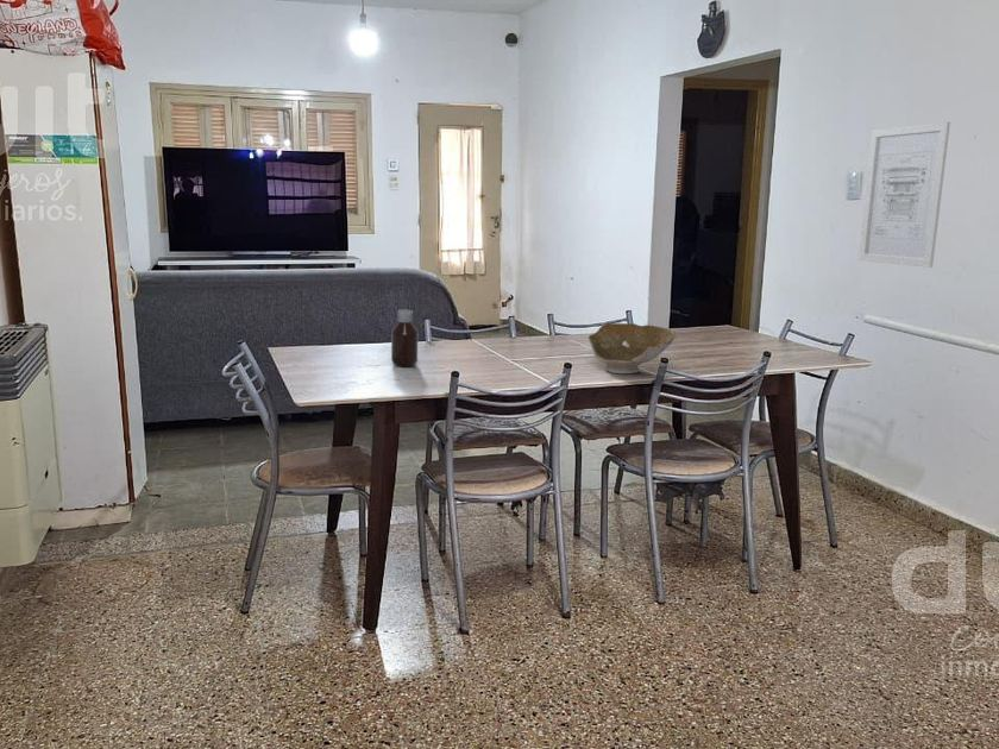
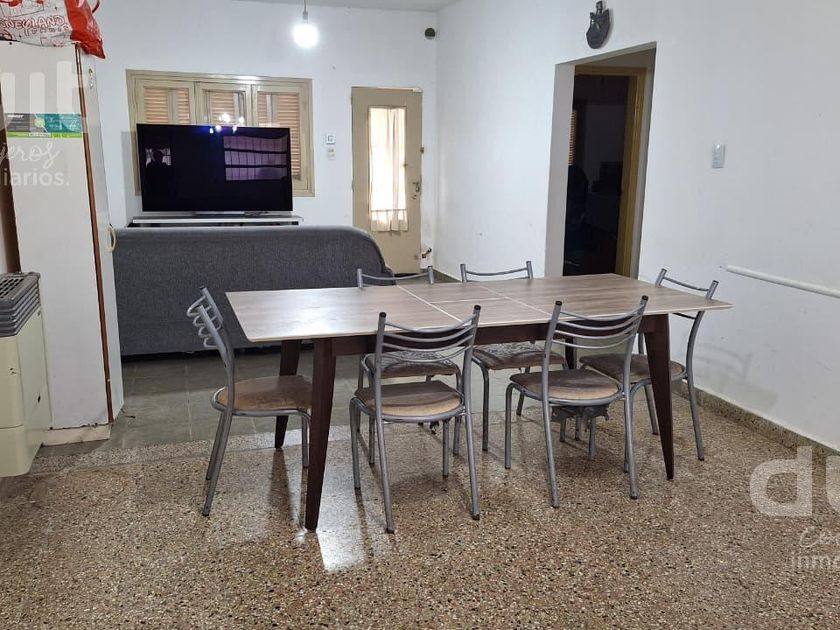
- bowl [588,322,677,374]
- bottle [390,308,419,367]
- wall art [857,121,951,269]
